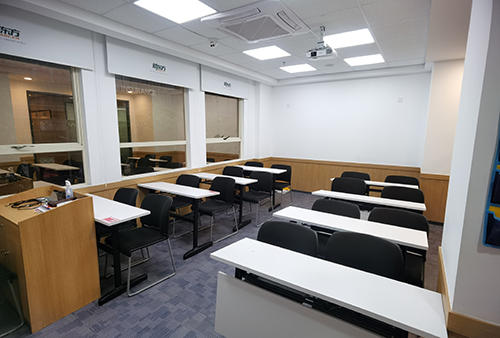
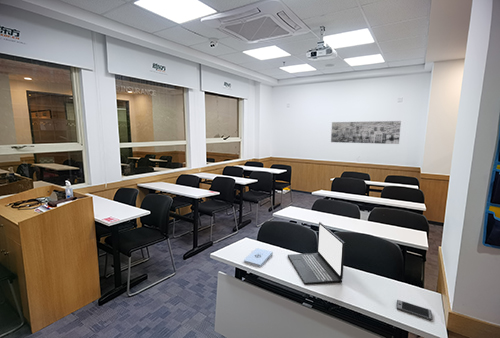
+ wall art [330,120,402,145]
+ laptop [287,221,346,286]
+ notepad [243,247,274,268]
+ smartphone [395,299,433,321]
